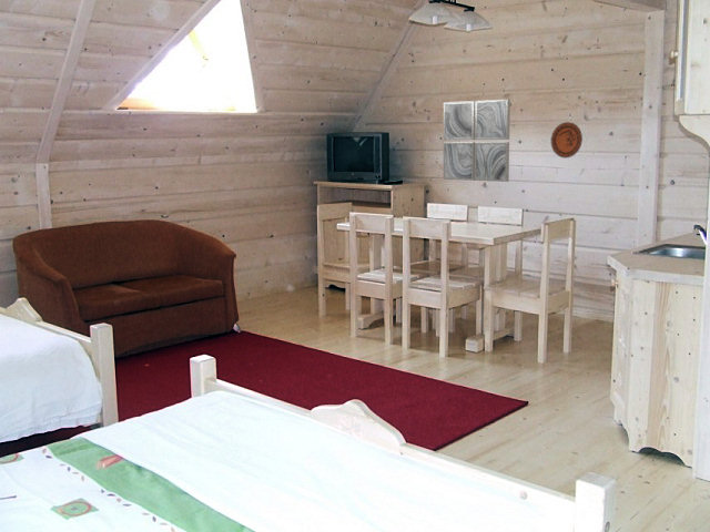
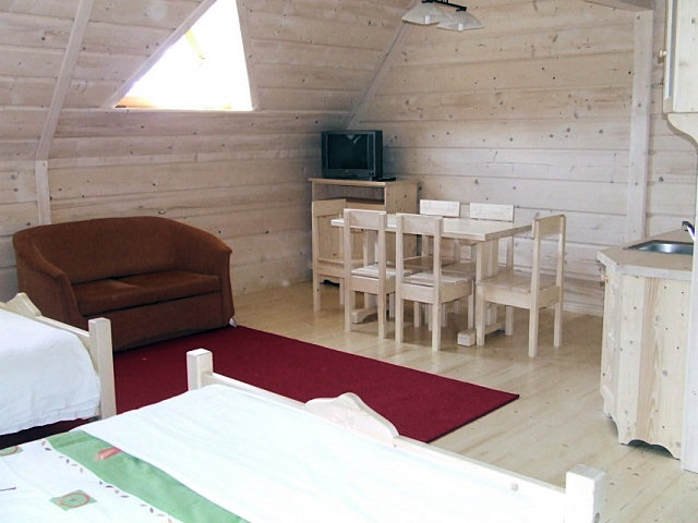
- decorative plate [550,121,584,158]
- wall art [443,99,511,183]
